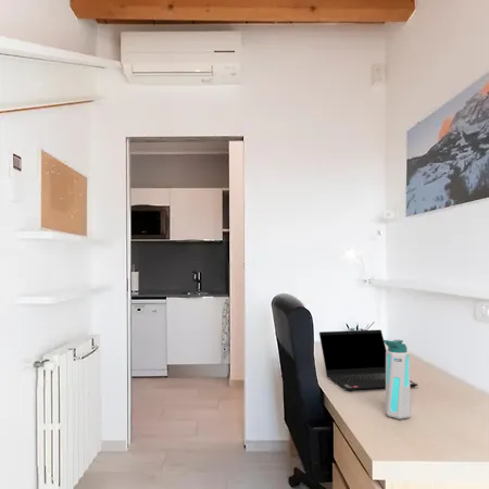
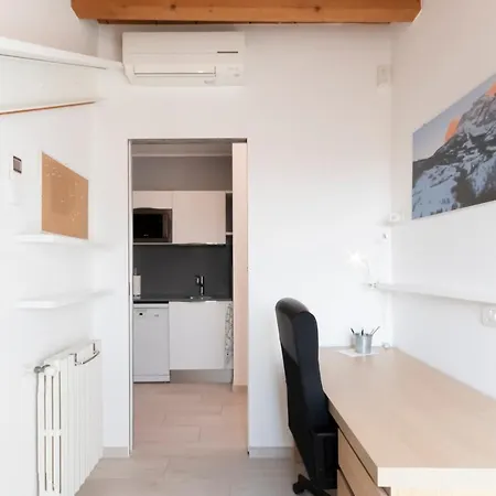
- laptop computer [318,329,418,392]
- water bottle [384,339,412,421]
